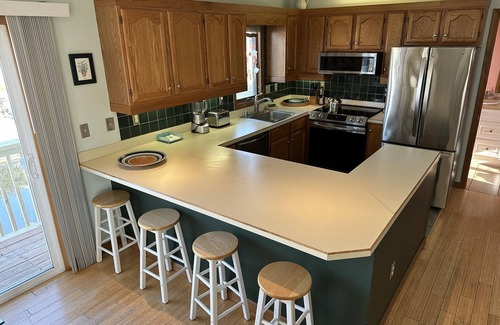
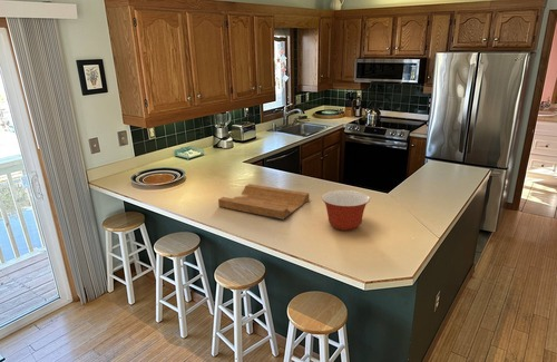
+ mixing bowl [321,189,371,232]
+ cutting board [217,183,310,221]
